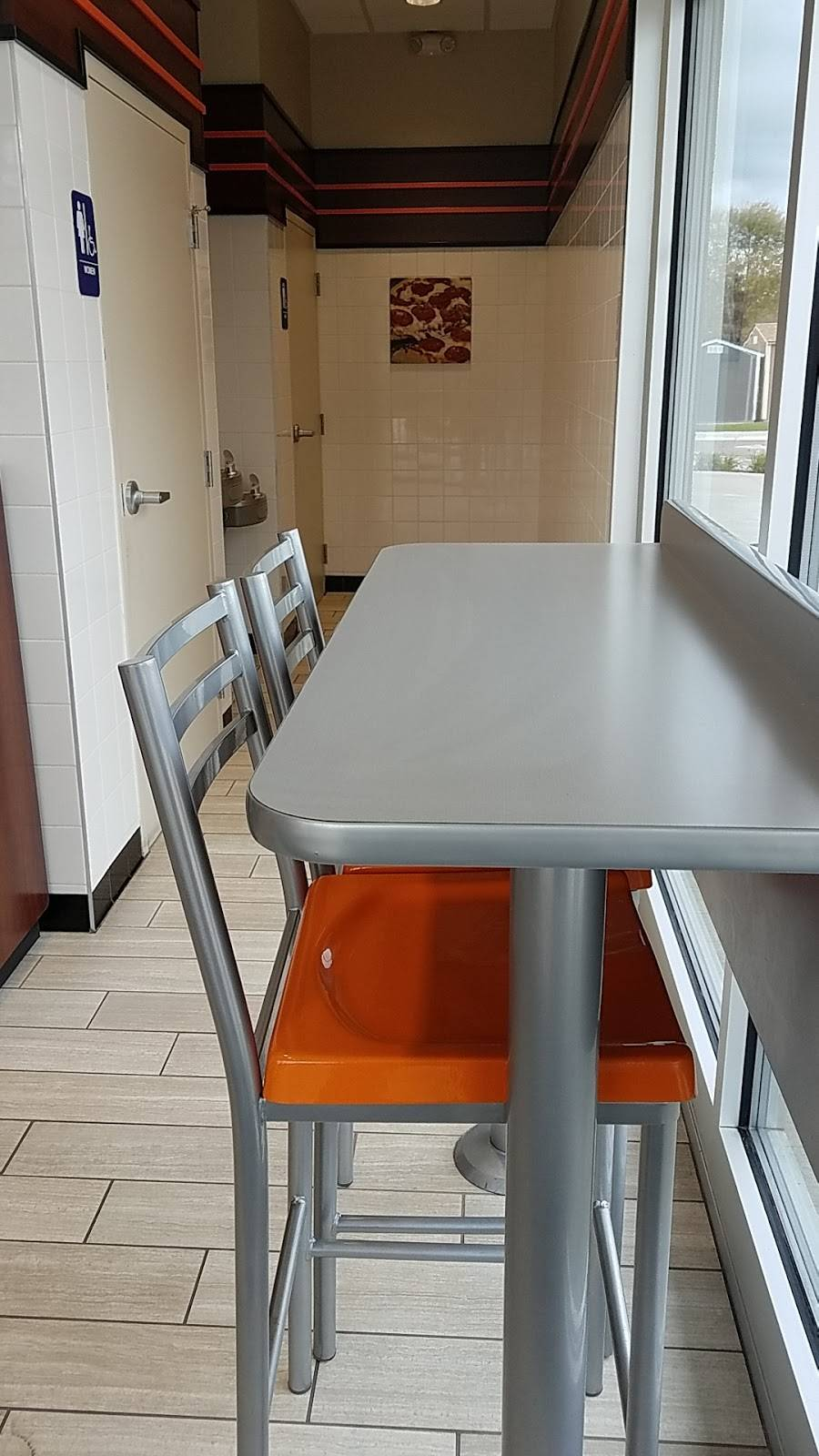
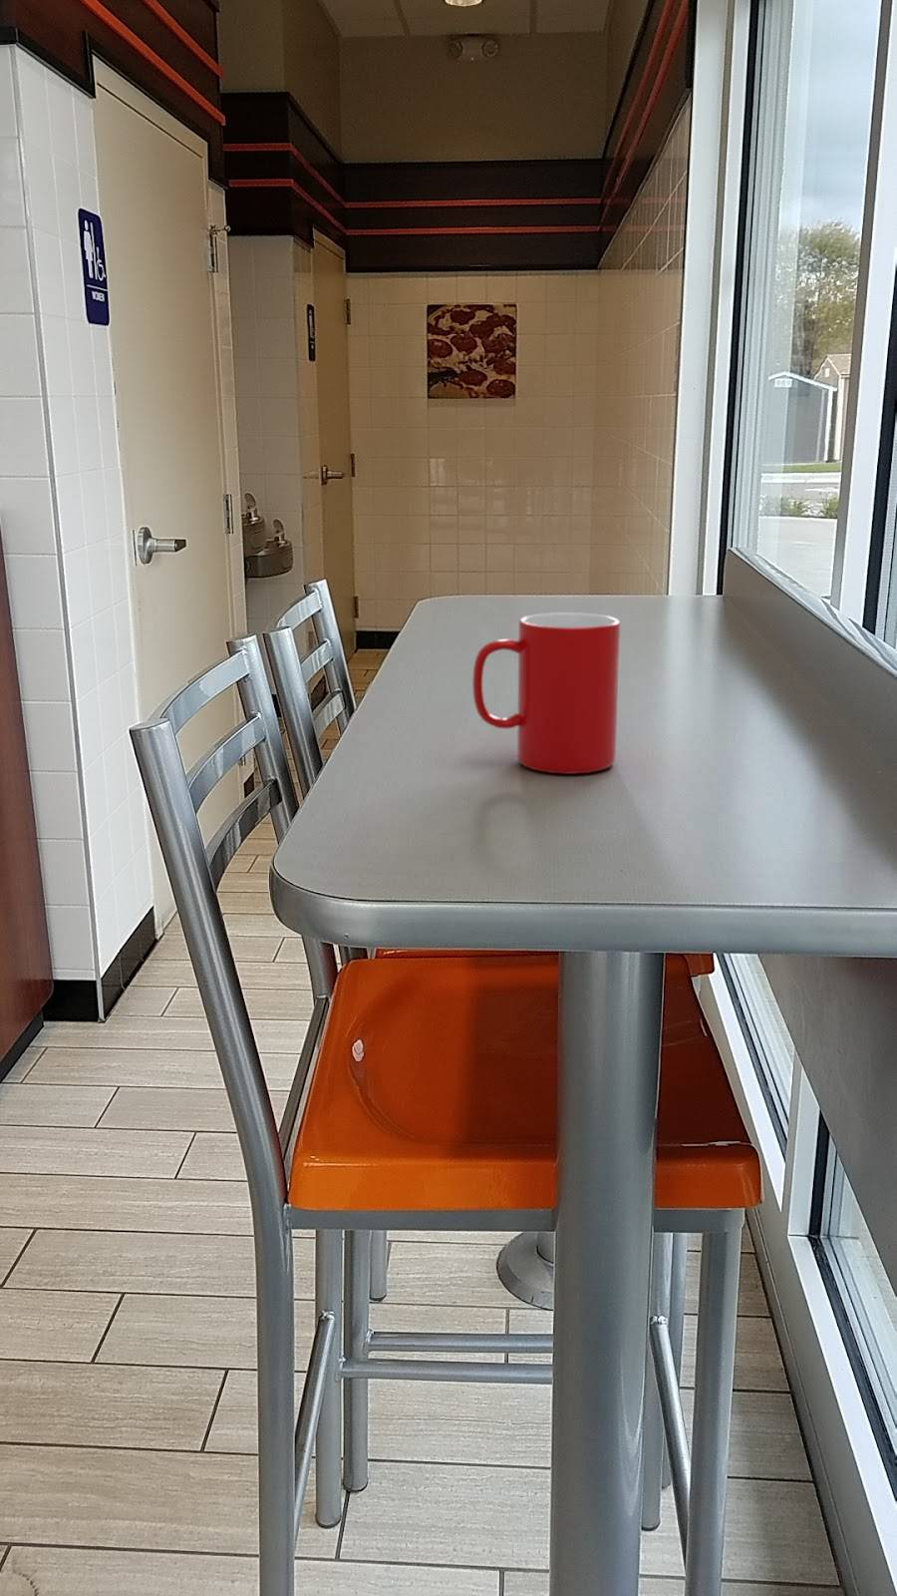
+ cup [471,612,621,775]
